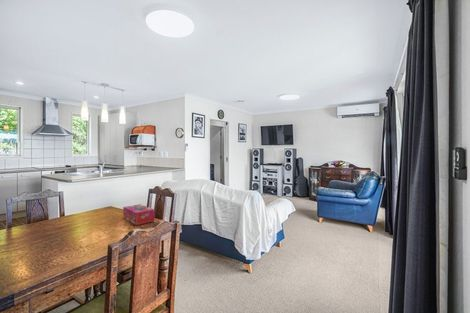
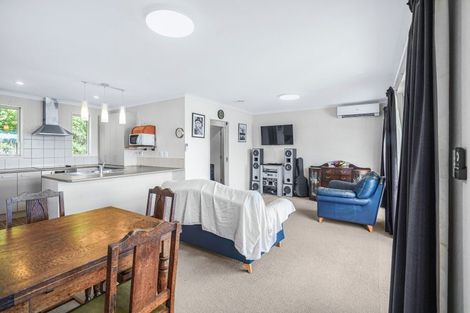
- tissue box [122,203,155,226]
